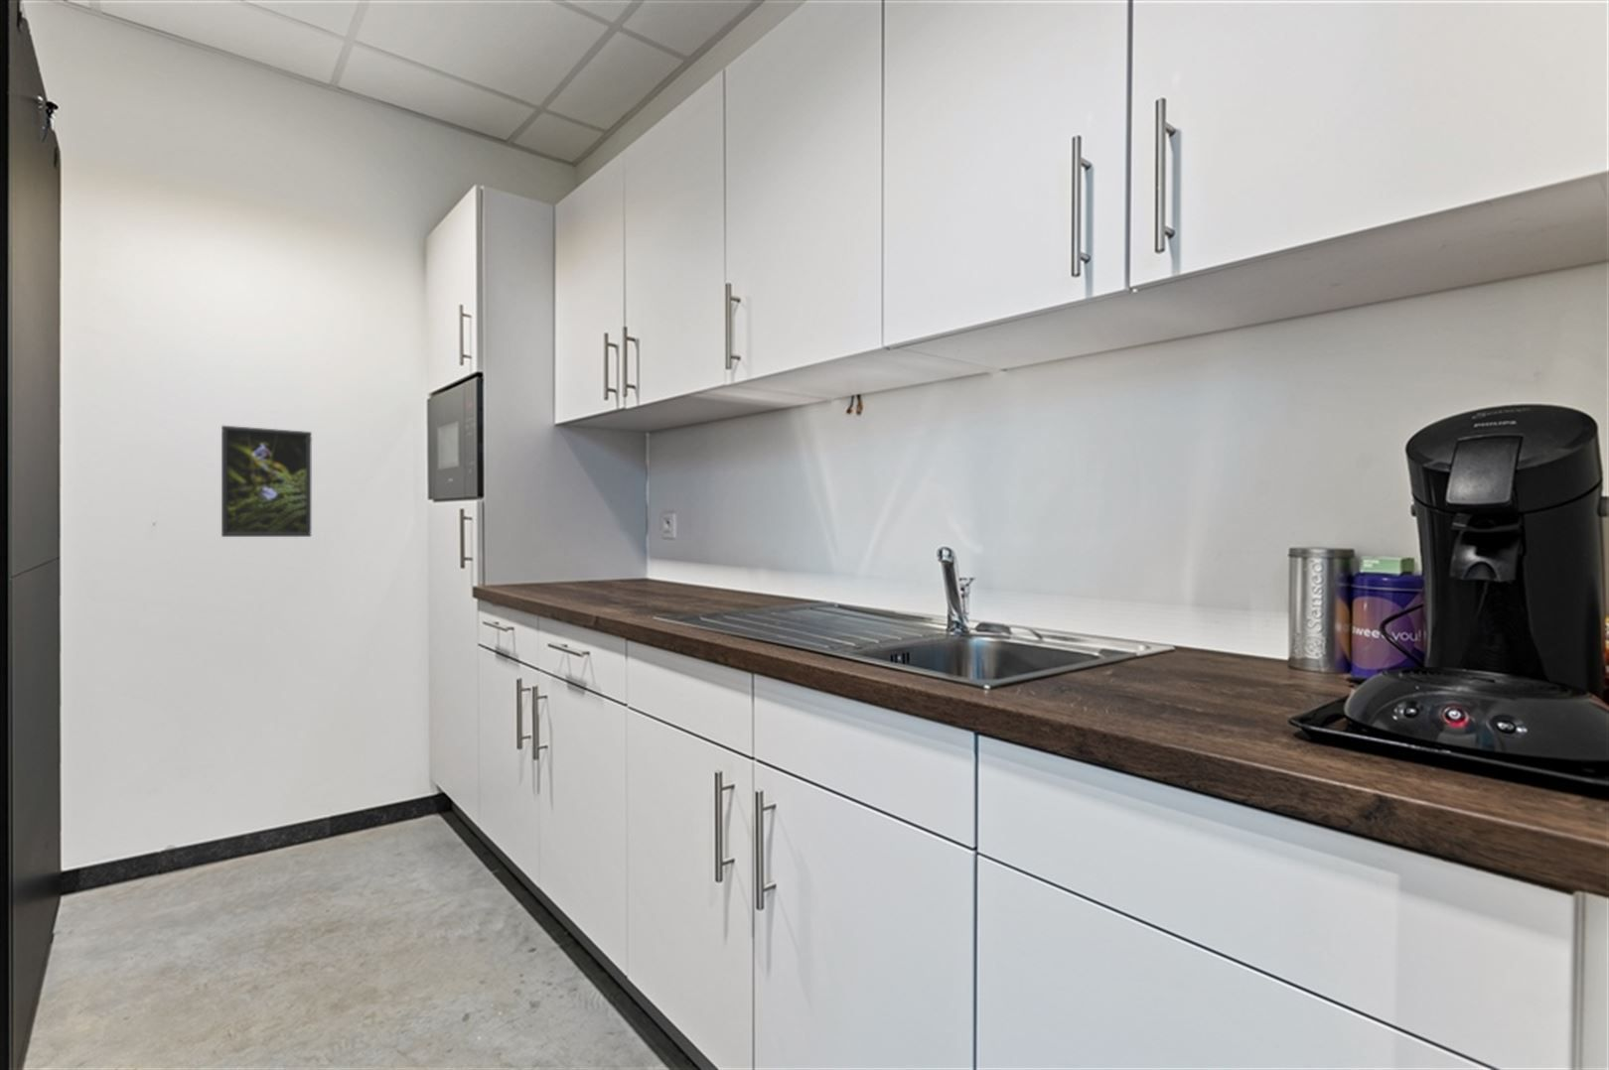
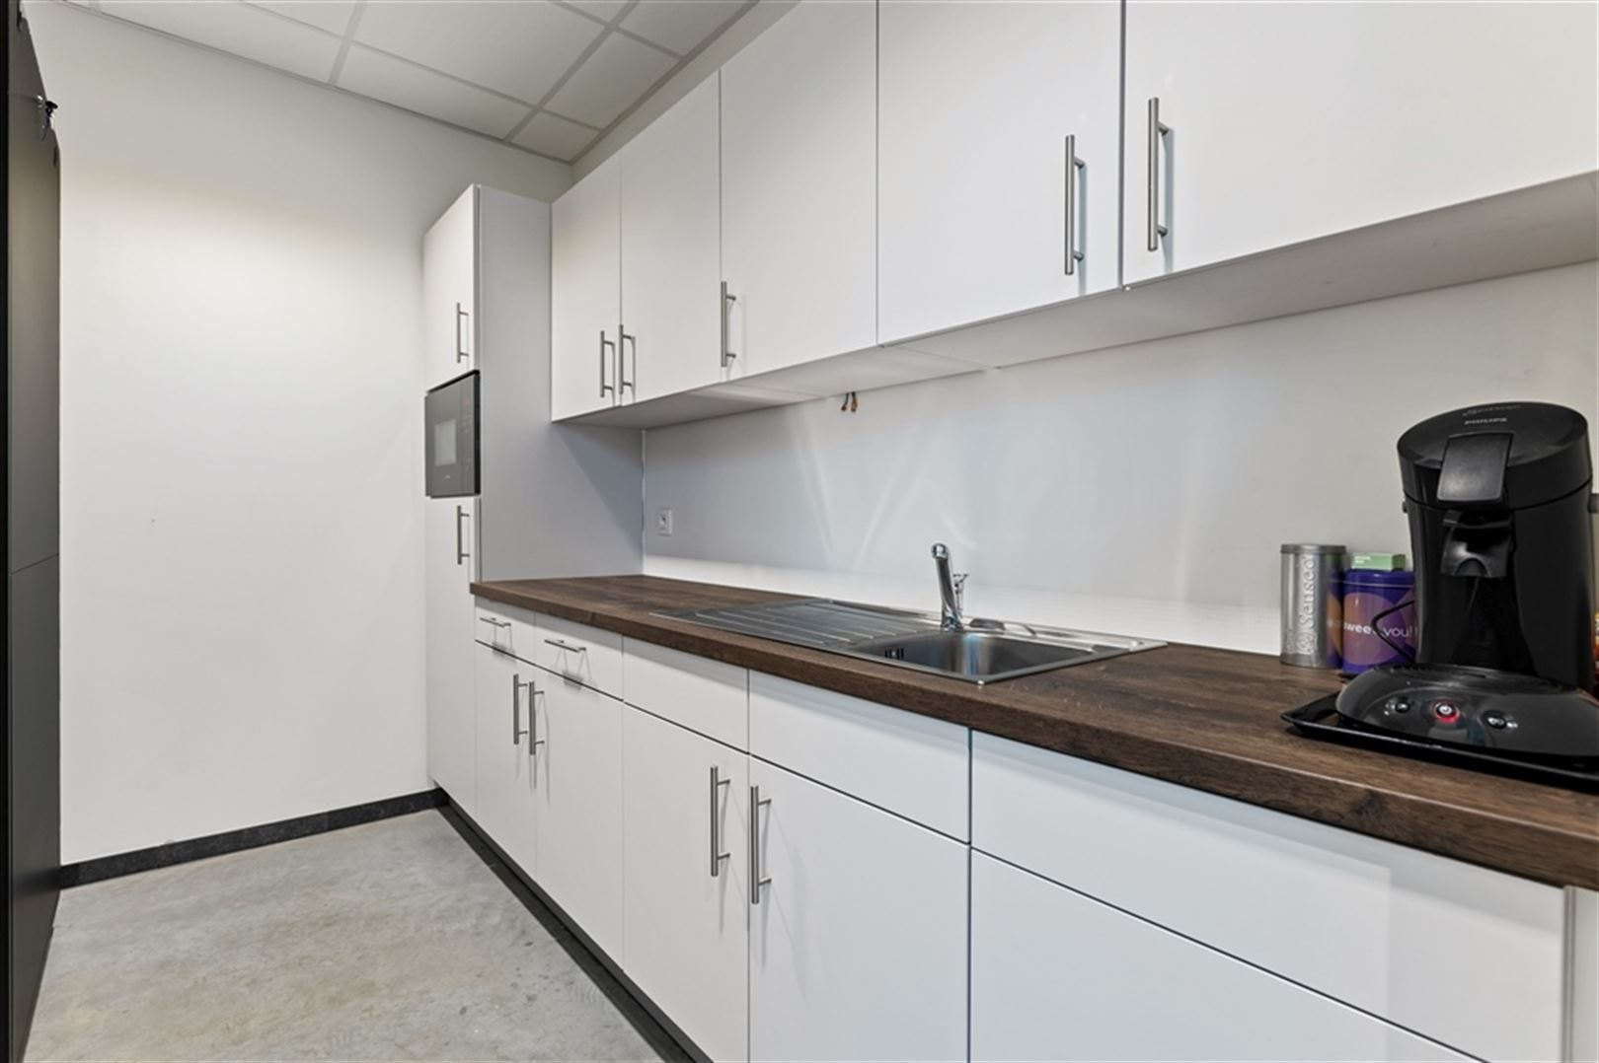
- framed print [221,425,313,537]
